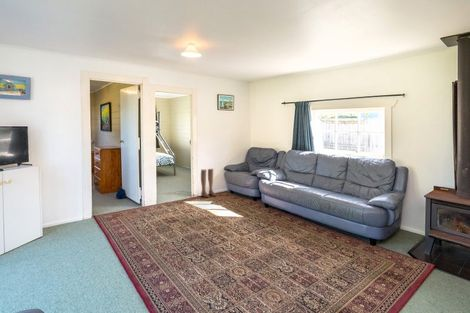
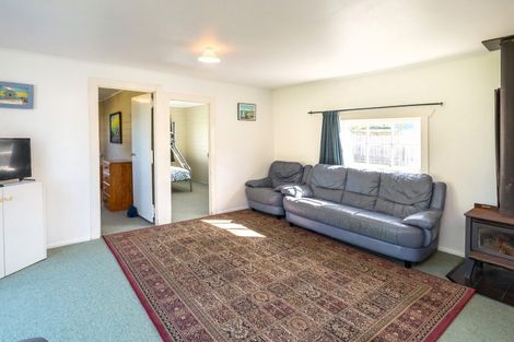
- boots [200,168,218,198]
